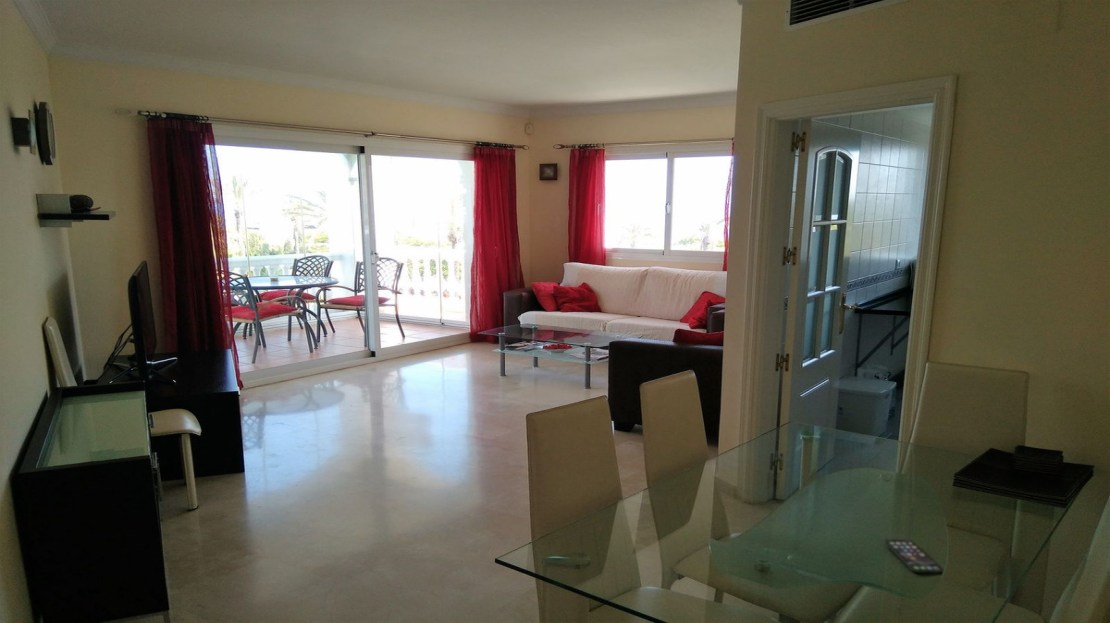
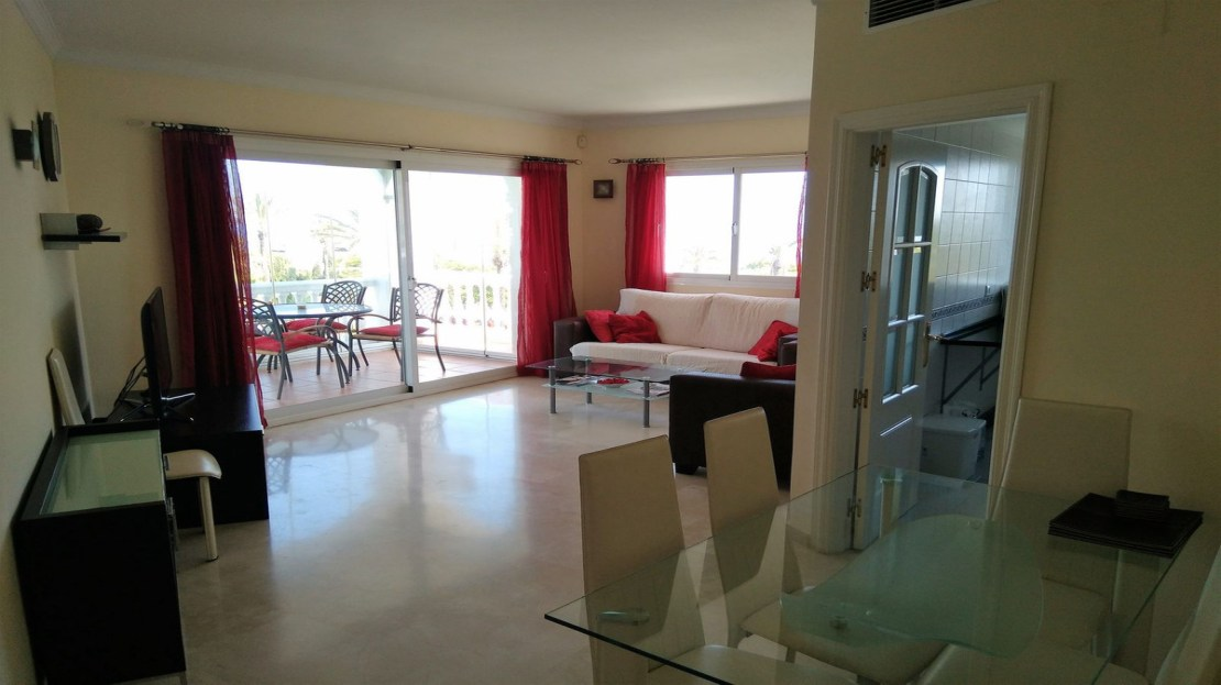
- smartphone [883,538,944,574]
